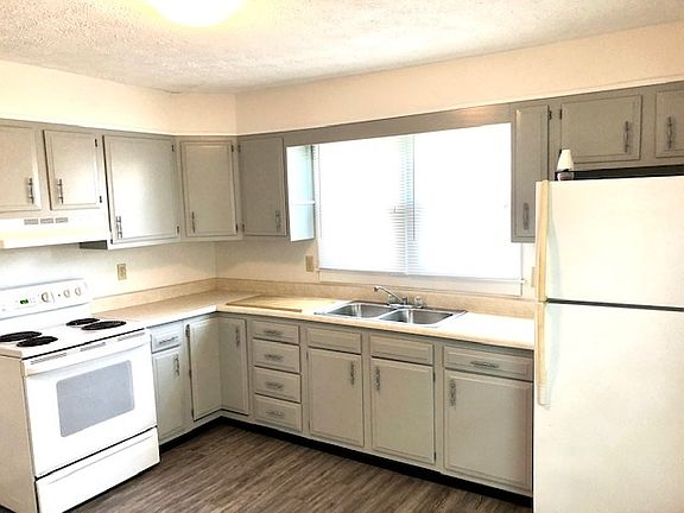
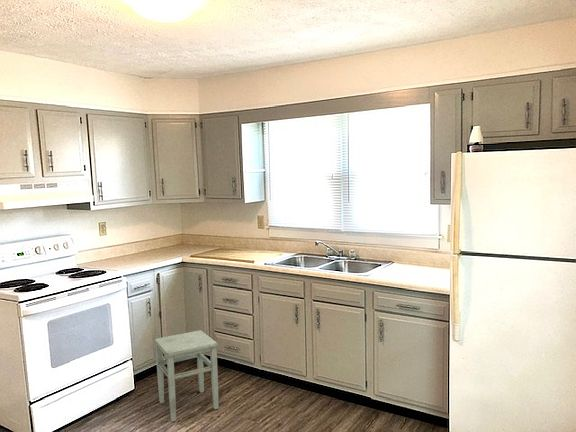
+ stool [153,329,219,422]
